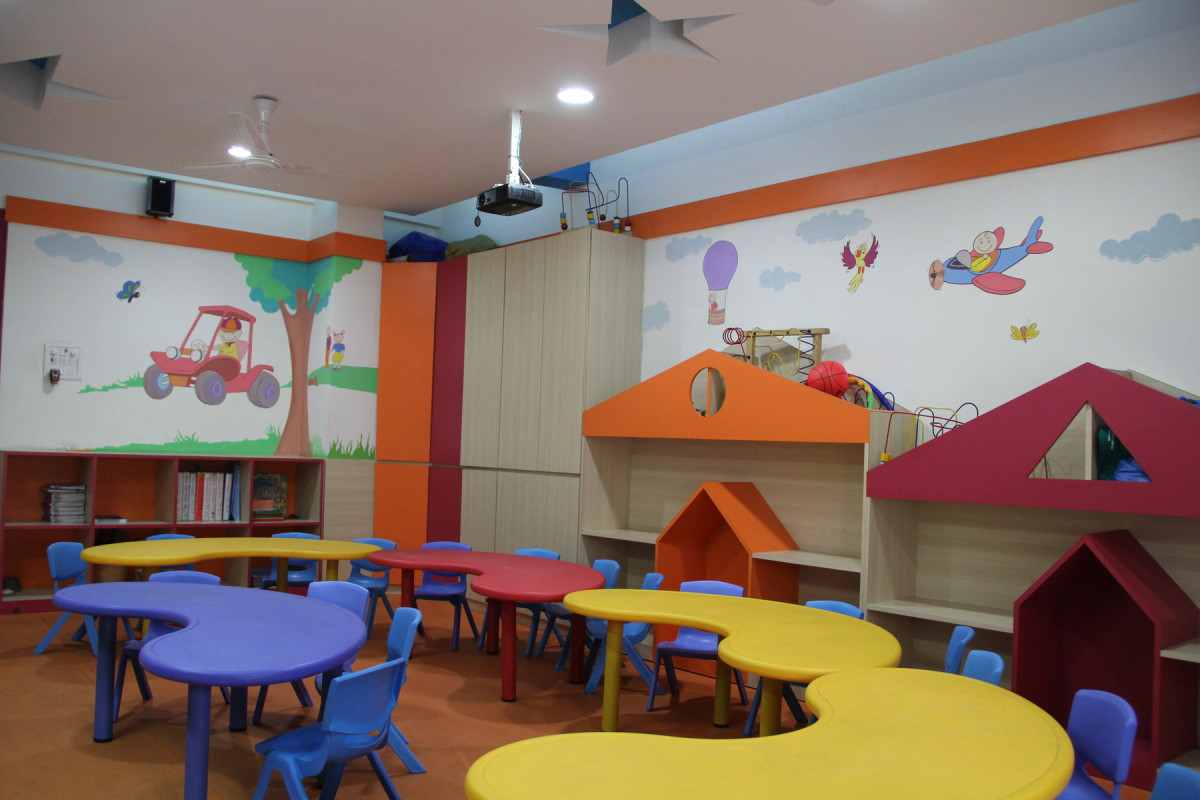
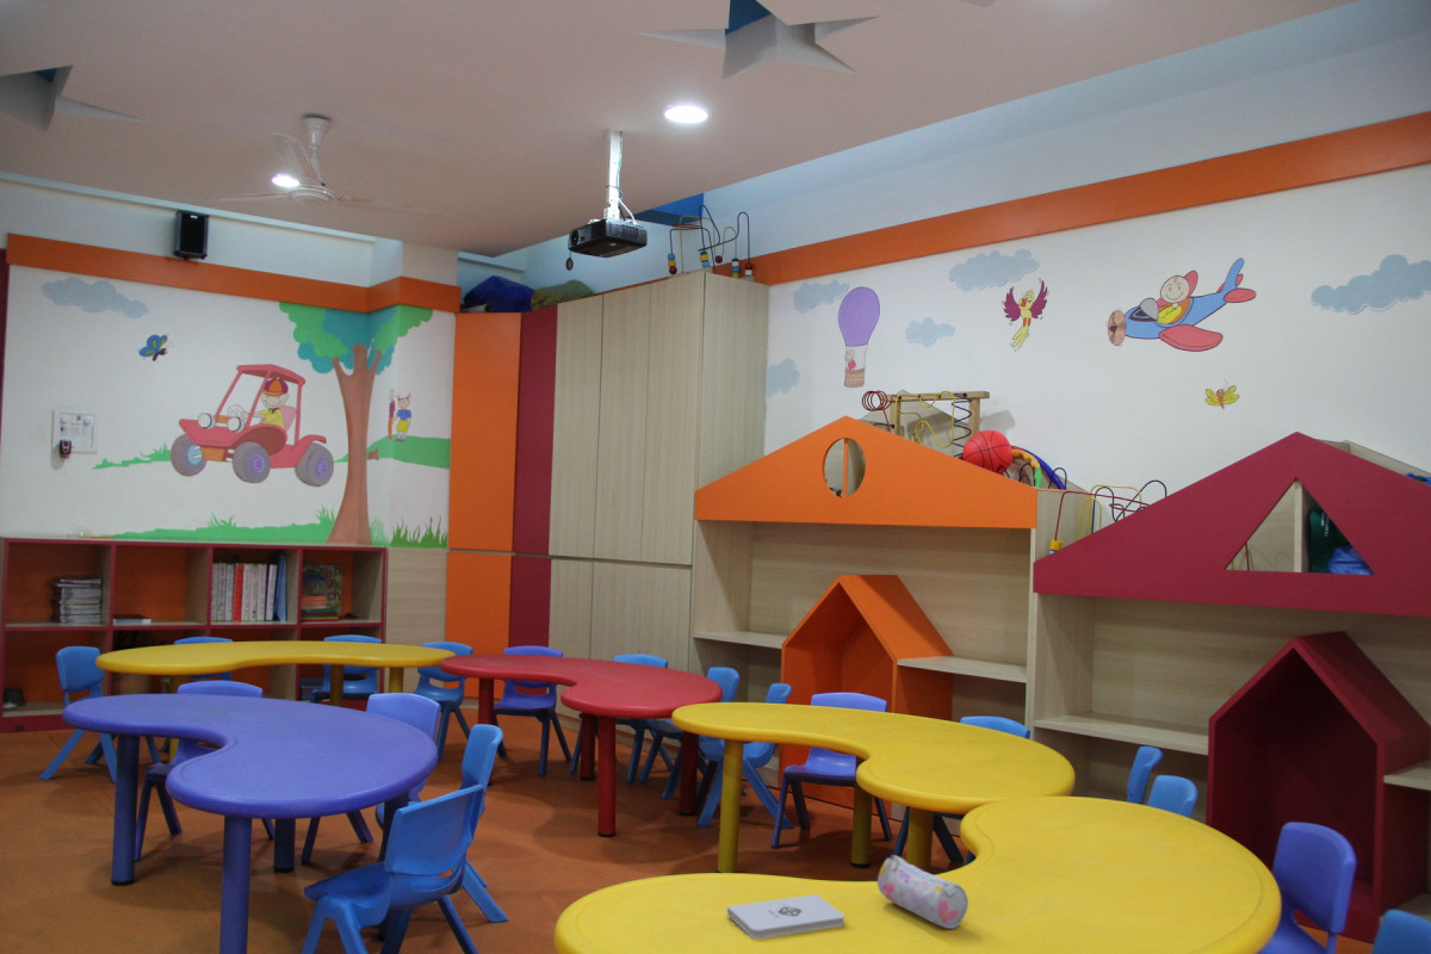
+ notepad [726,893,845,940]
+ pencil case [876,854,970,930]
